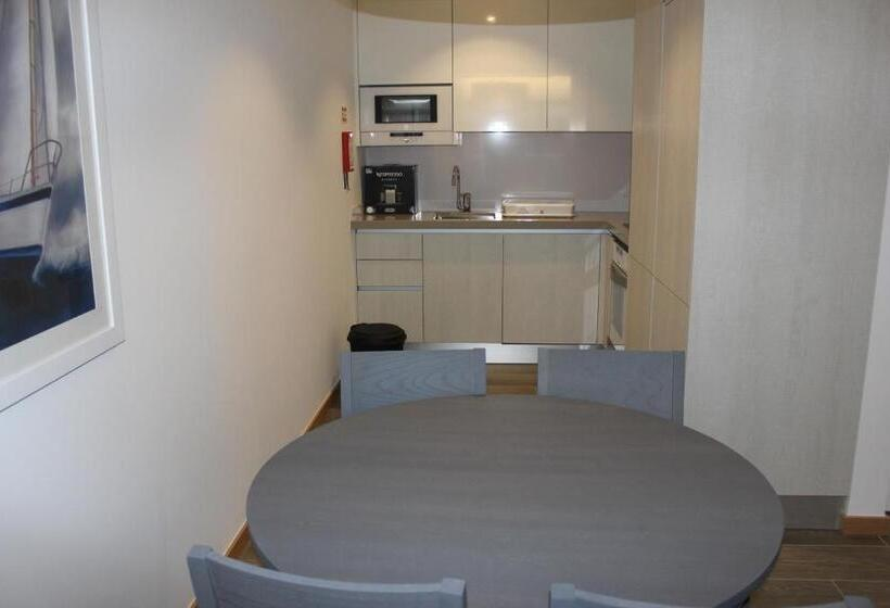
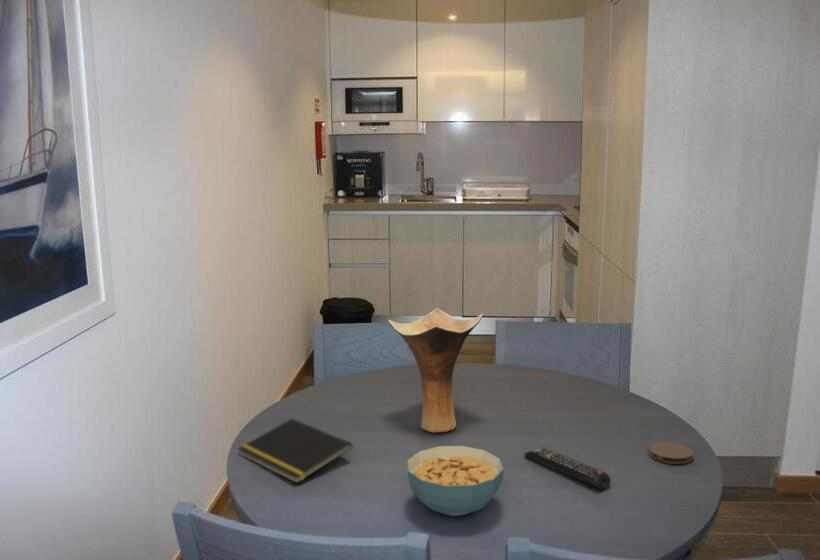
+ coaster [648,441,694,465]
+ notepad [236,418,353,484]
+ vase [388,307,484,434]
+ cereal bowl [406,445,505,517]
+ remote control [523,446,612,490]
